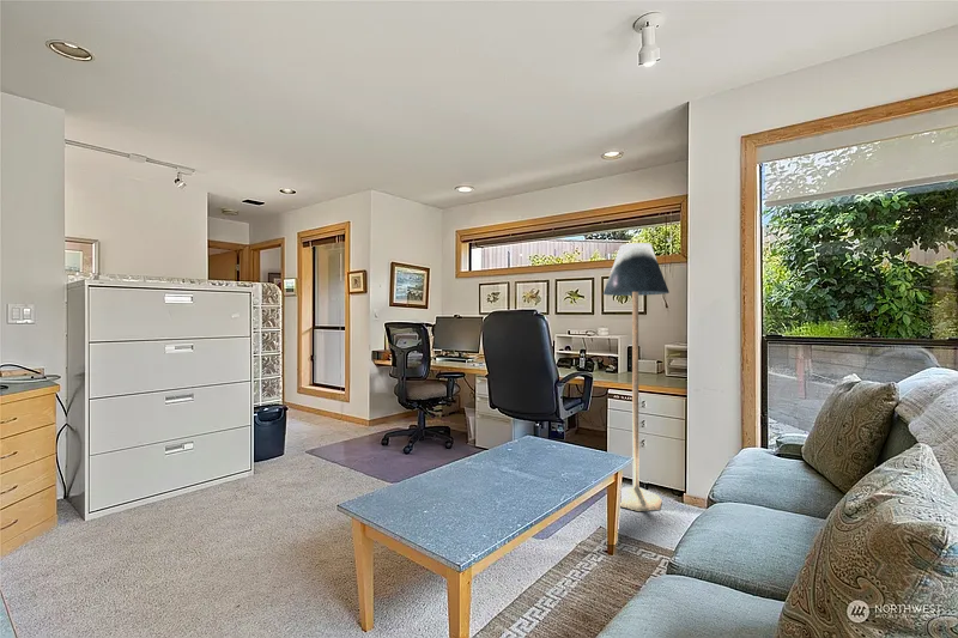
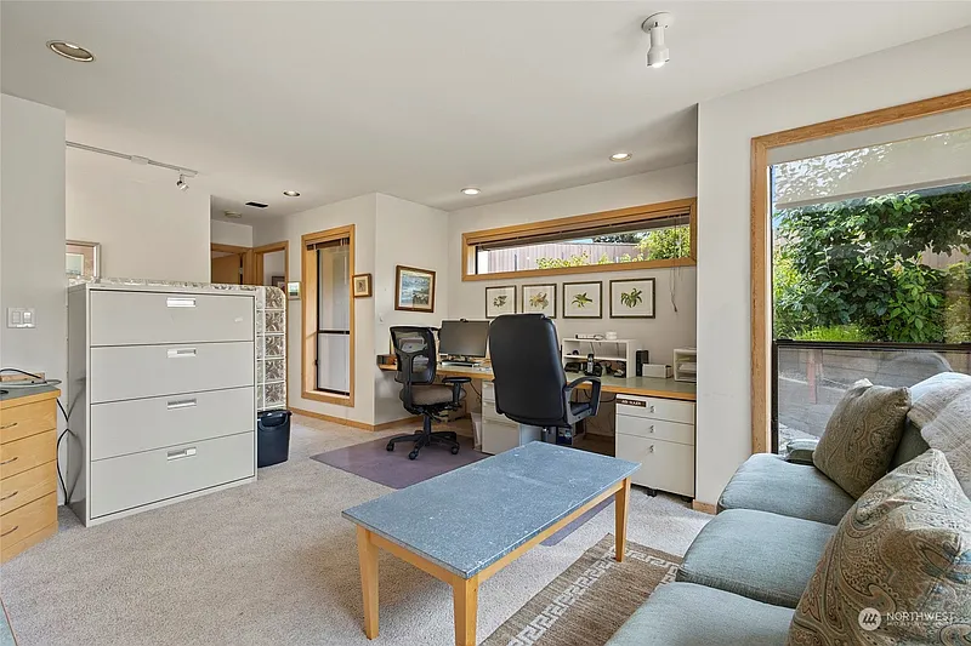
- floor lamp [602,242,671,512]
